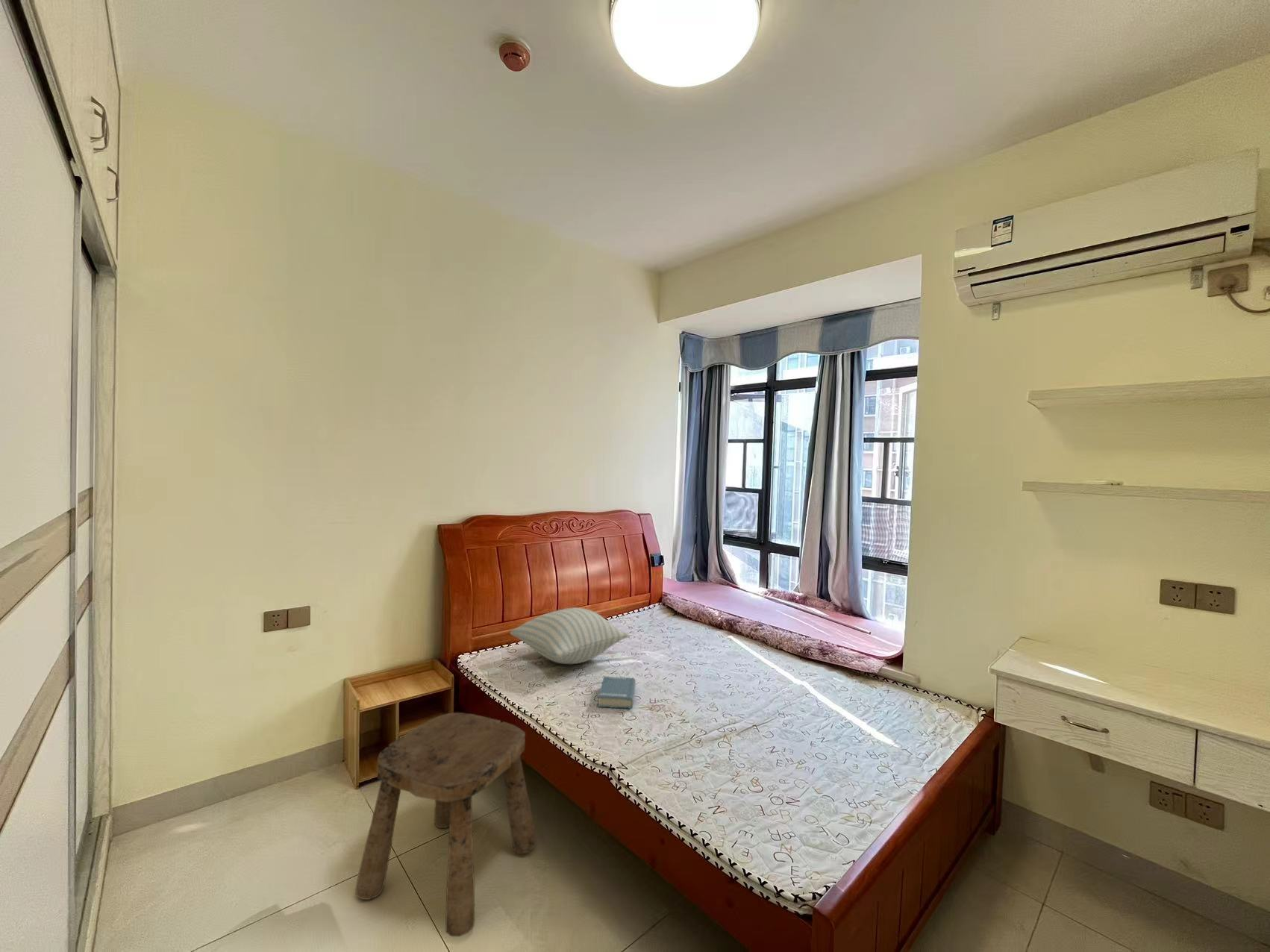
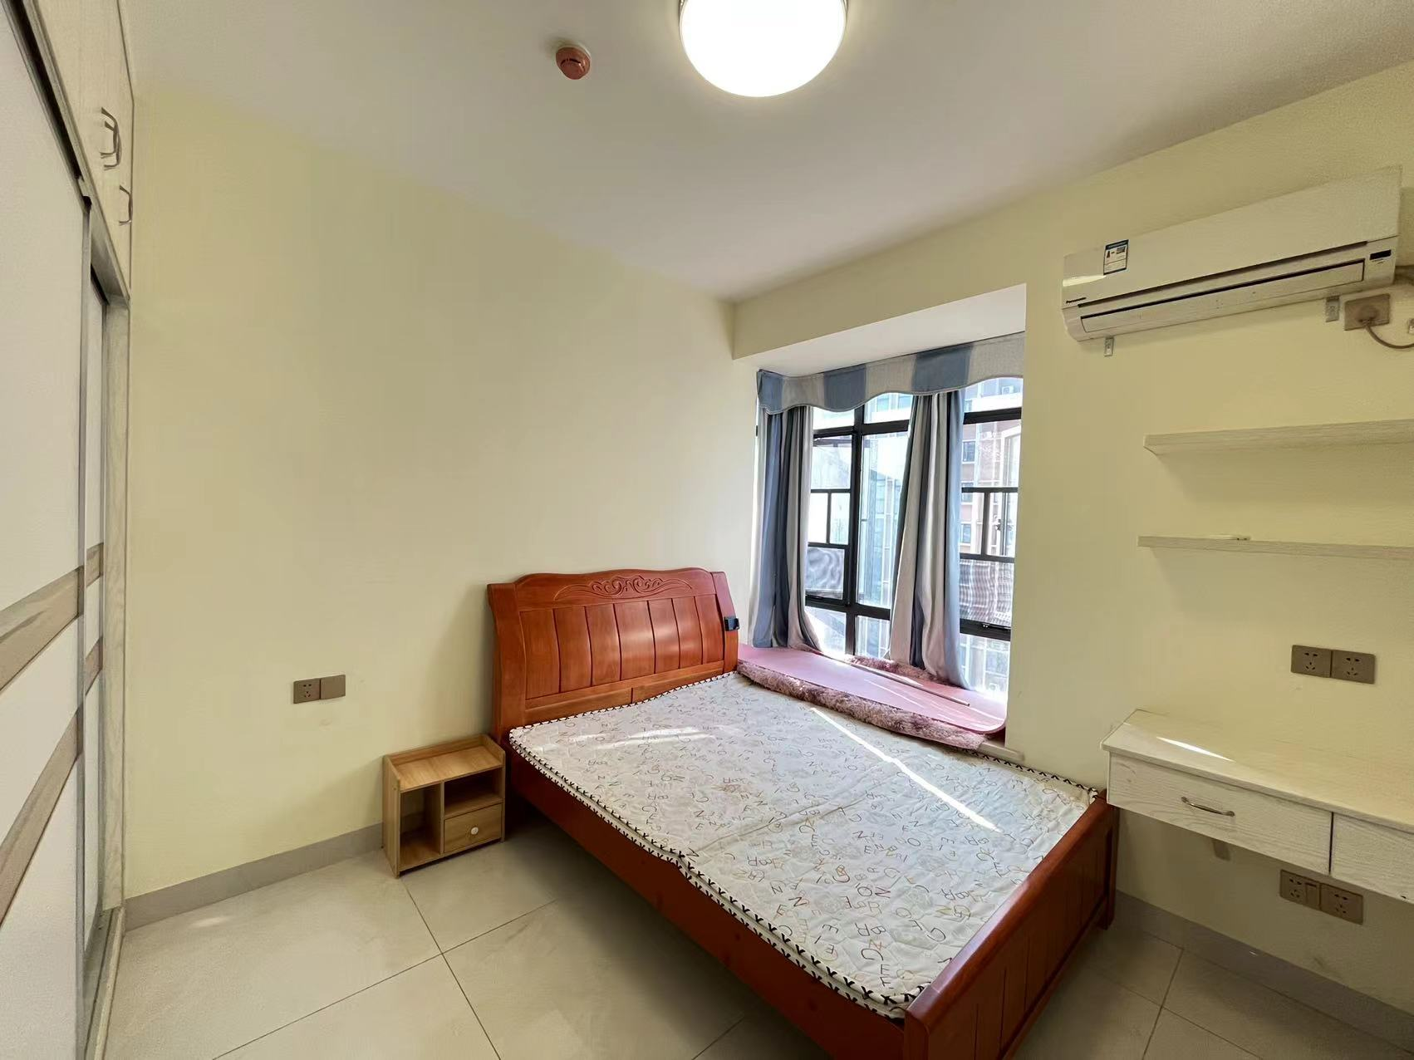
- stool [354,712,537,937]
- pillow [510,607,631,665]
- hardback book [597,676,636,710]
